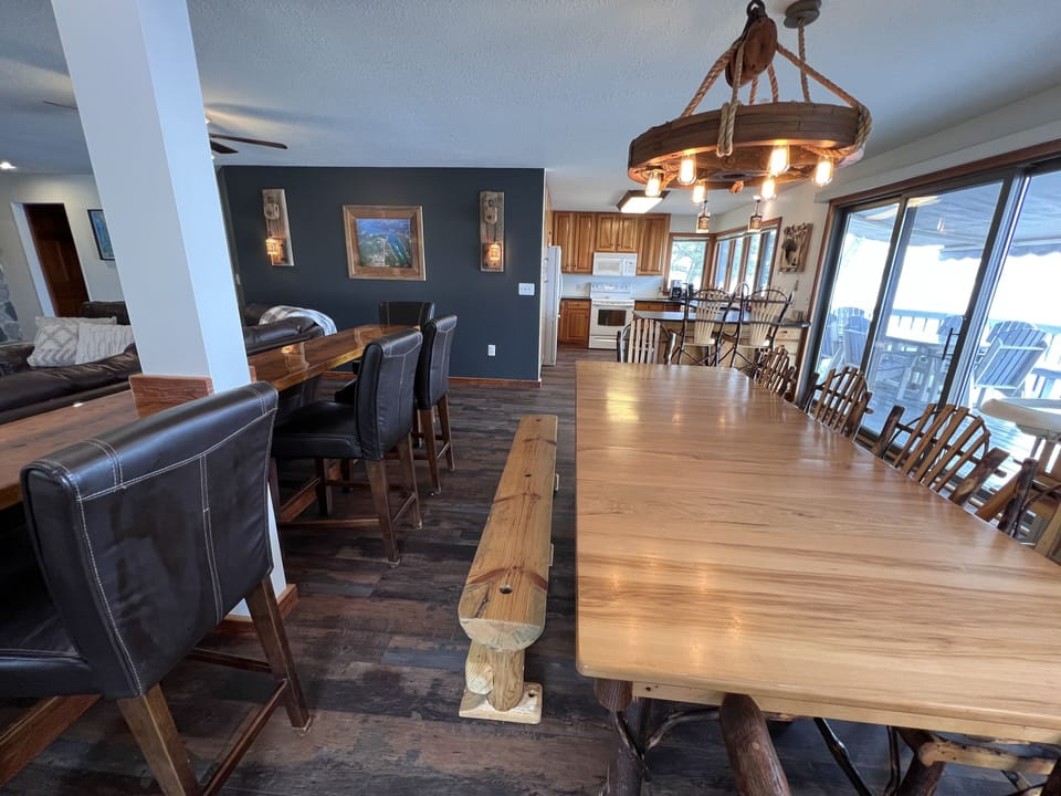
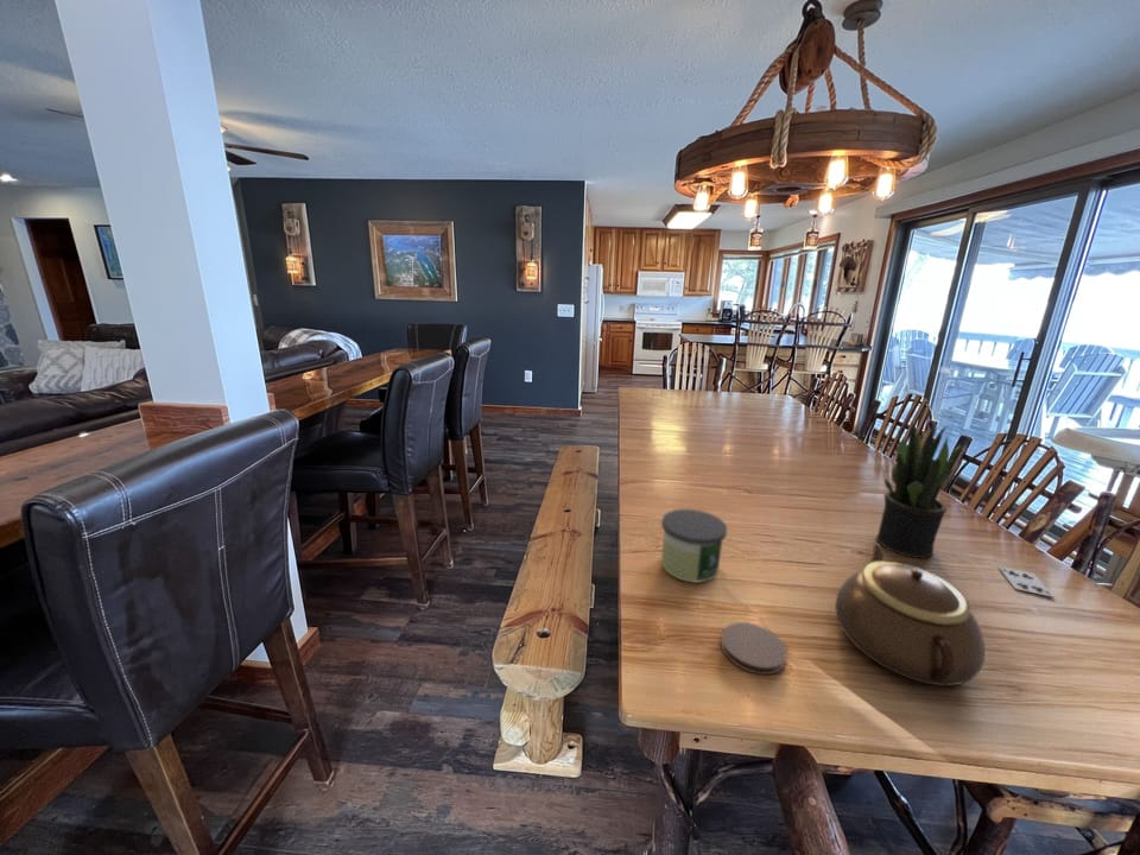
+ coaster [720,621,788,676]
+ potted plant [875,420,964,559]
+ candle [660,508,728,584]
+ playing card [998,565,1056,598]
+ teapot [834,540,986,686]
